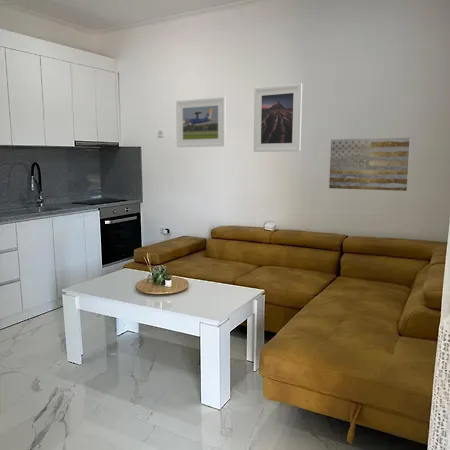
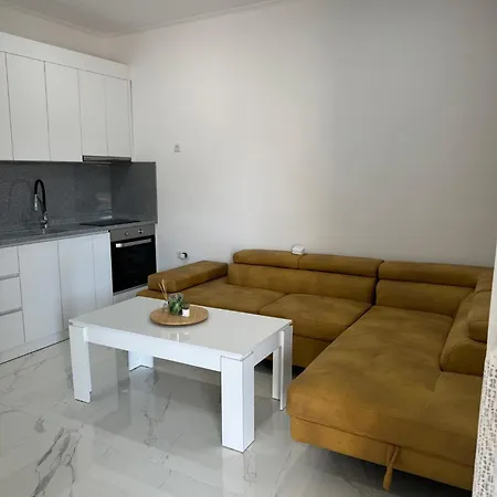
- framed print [253,83,303,153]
- wall art [328,137,411,192]
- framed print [175,96,227,148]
